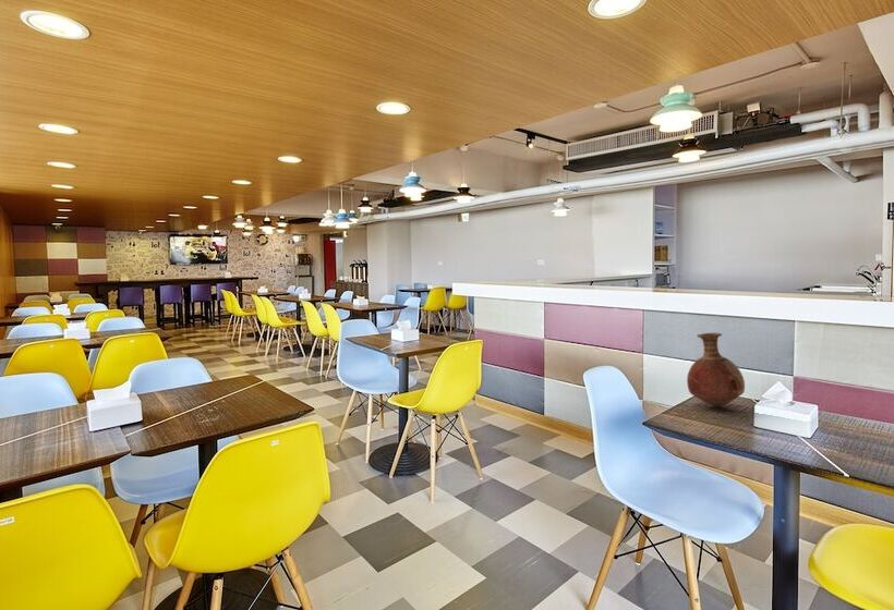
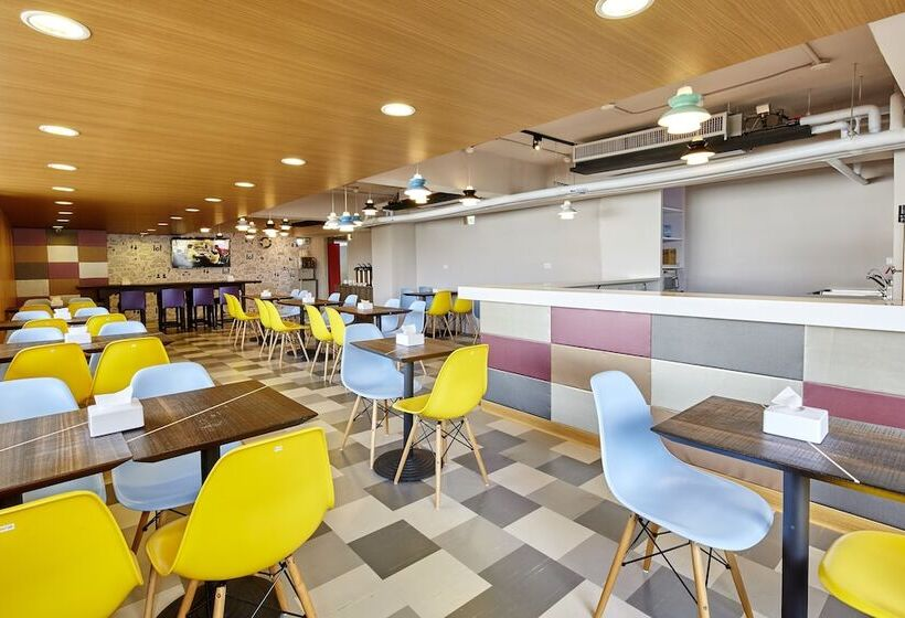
- vase [686,331,746,407]
